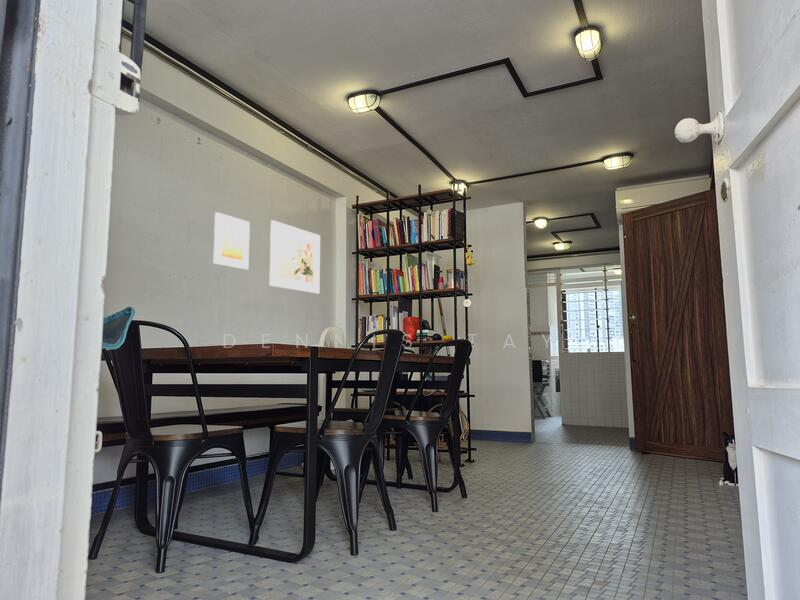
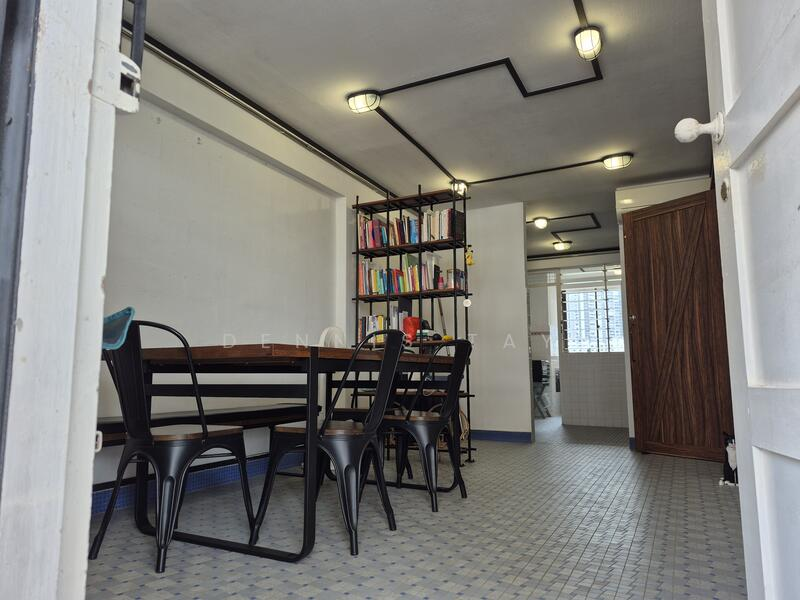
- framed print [213,211,251,271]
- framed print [269,219,321,294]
